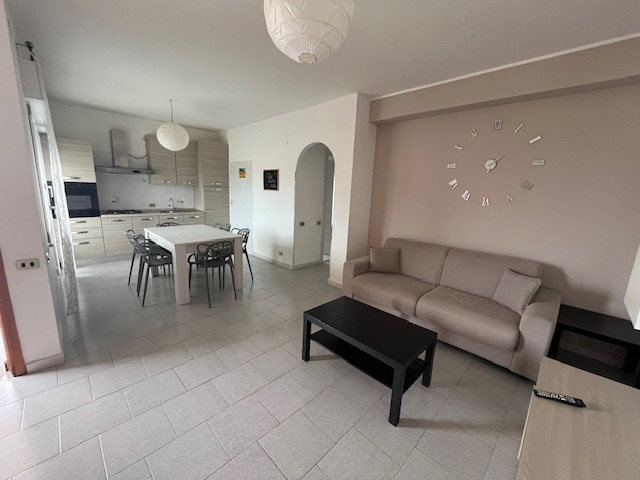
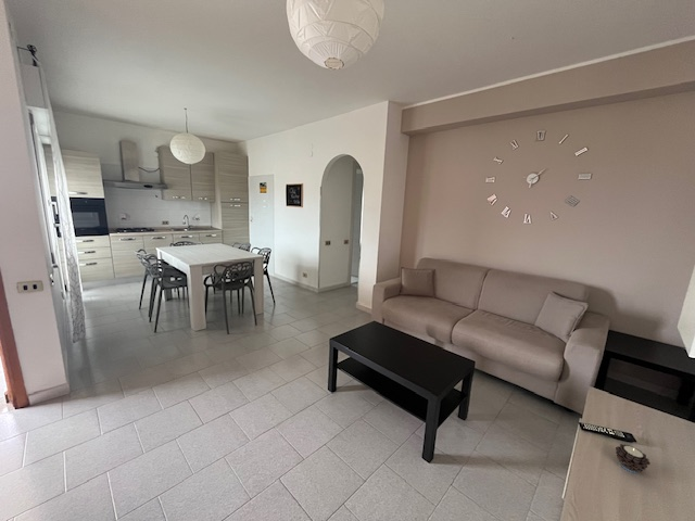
+ candle [615,443,652,473]
